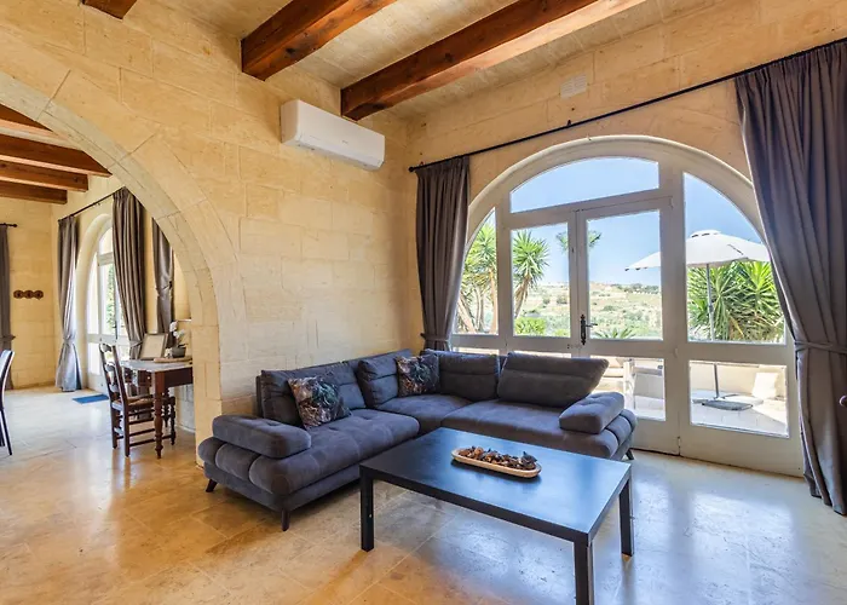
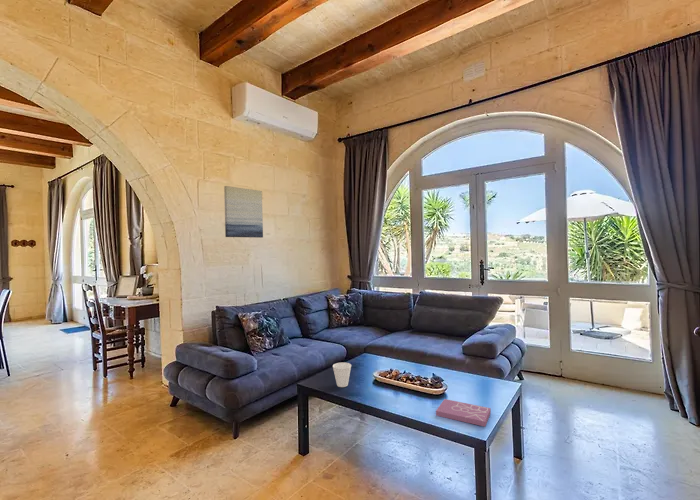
+ cup [332,361,352,388]
+ book [435,398,492,427]
+ wall art [223,185,264,239]
